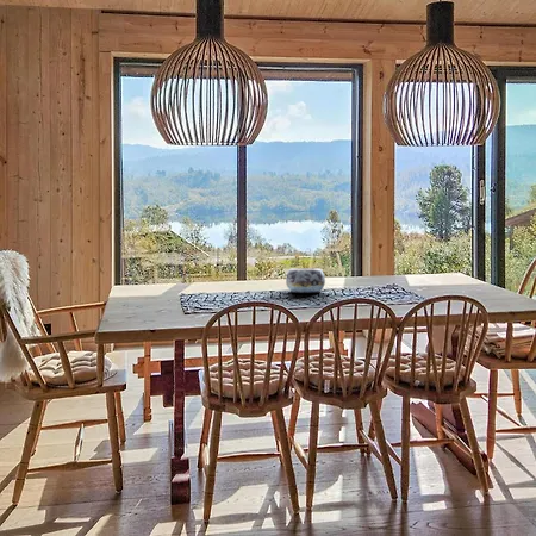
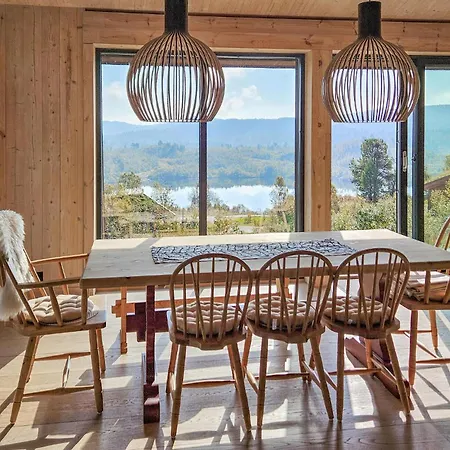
- decorative bowl [285,267,326,294]
